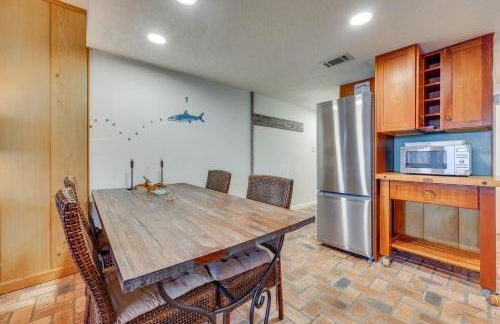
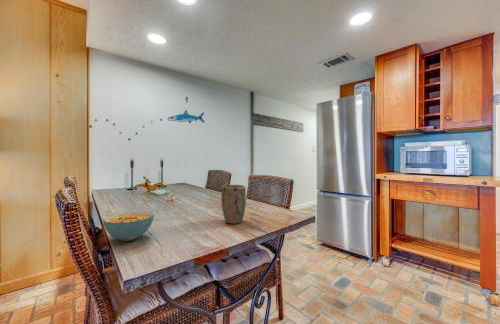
+ cereal bowl [102,211,155,242]
+ plant pot [220,184,247,225]
